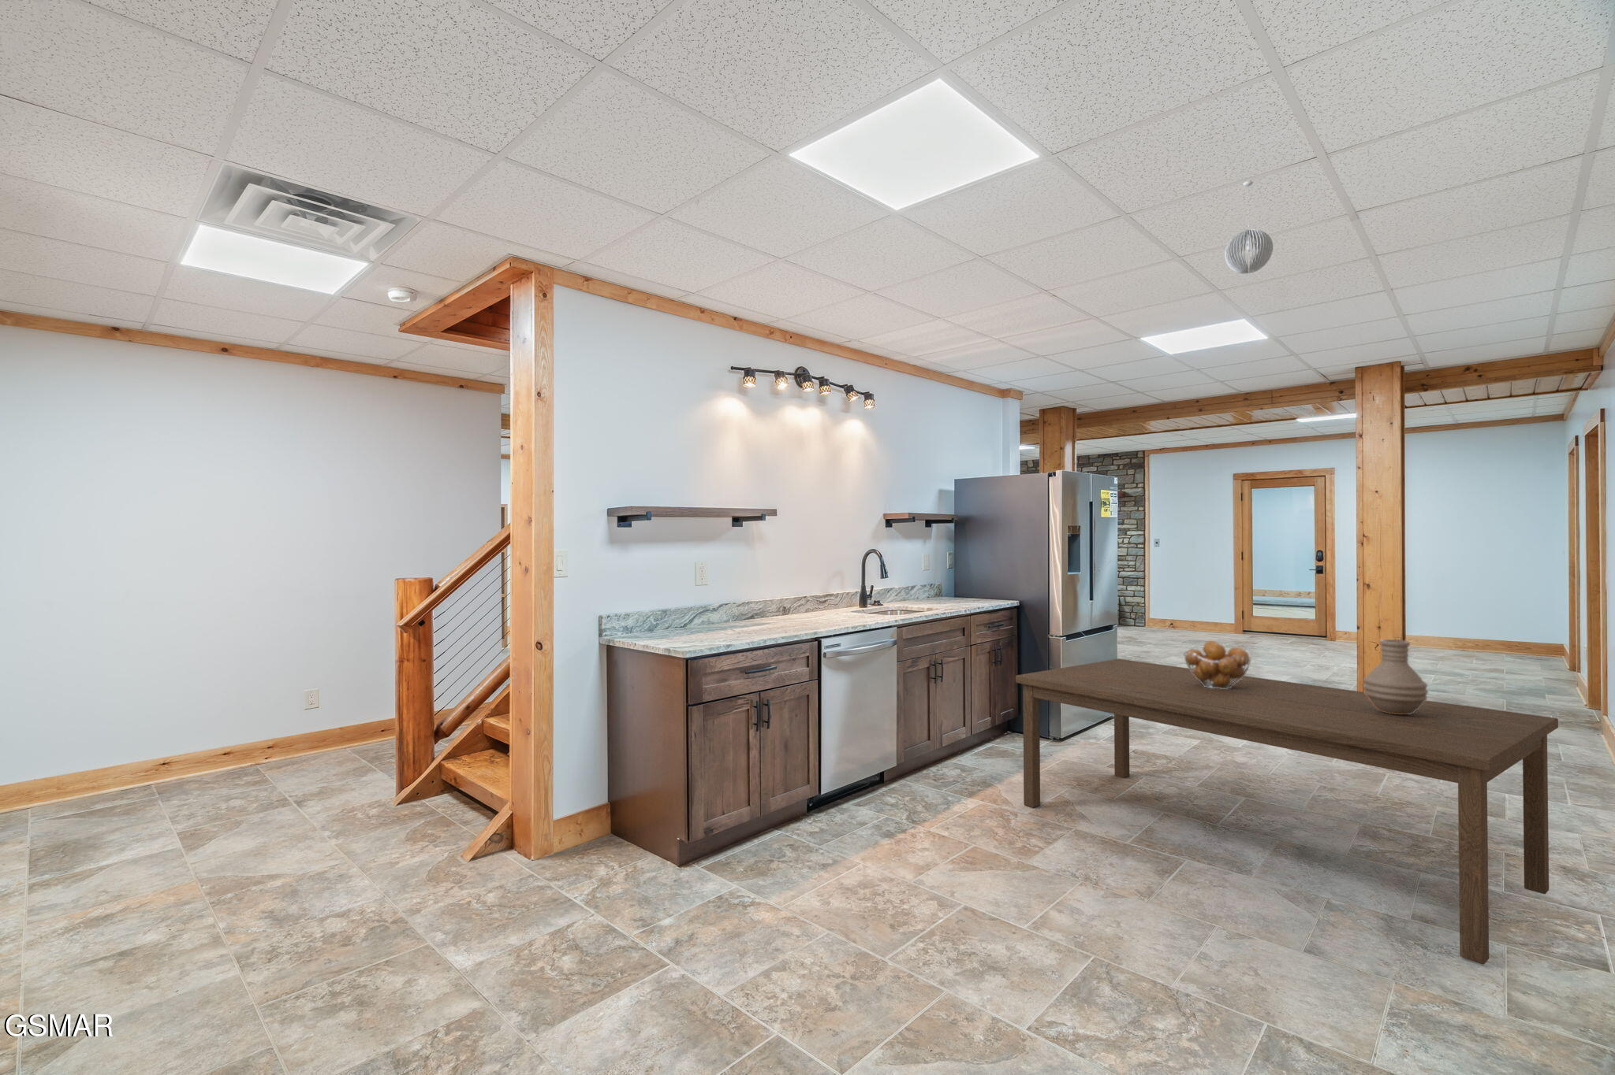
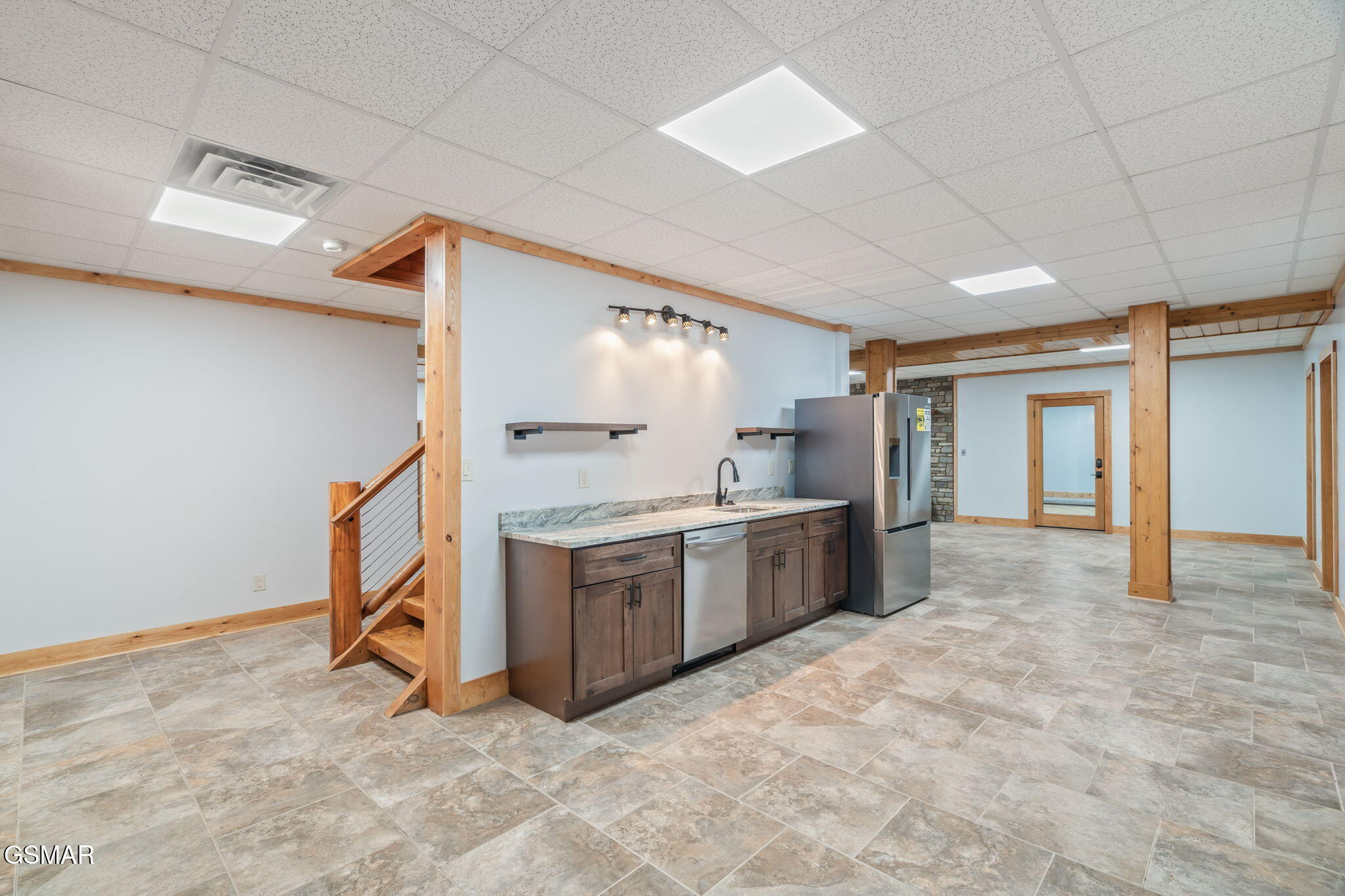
- fruit basket [1183,639,1252,689]
- vase [1362,638,1429,714]
- dining table [1015,659,1559,966]
- pendant light [1224,180,1274,275]
